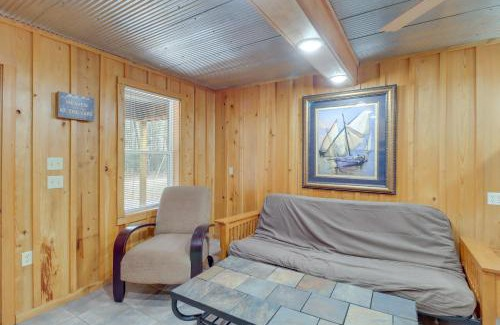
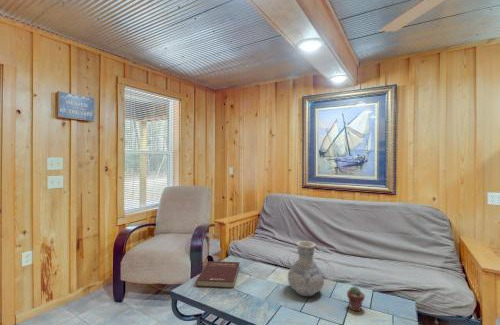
+ book [195,260,241,289]
+ vase [287,240,325,297]
+ potted succulent [346,285,366,312]
